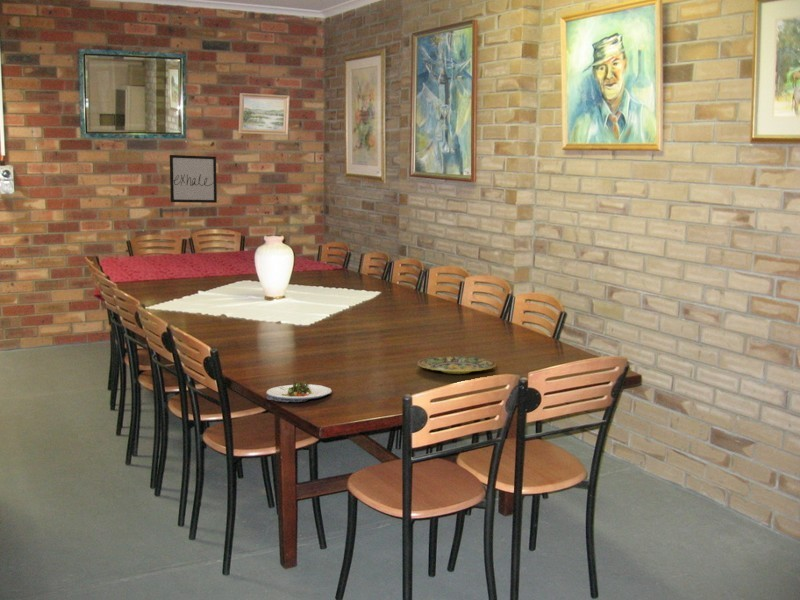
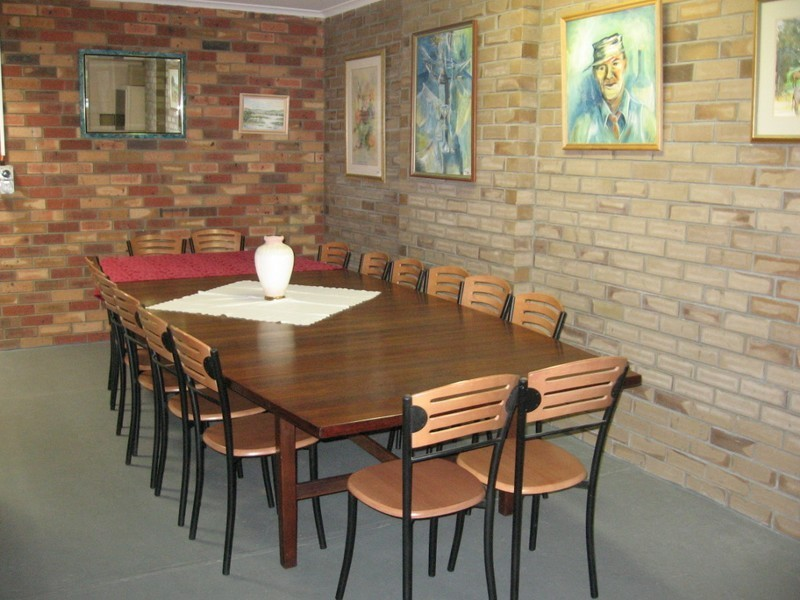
- plate [416,355,497,375]
- salad plate [265,380,333,403]
- wall art [169,154,218,204]
